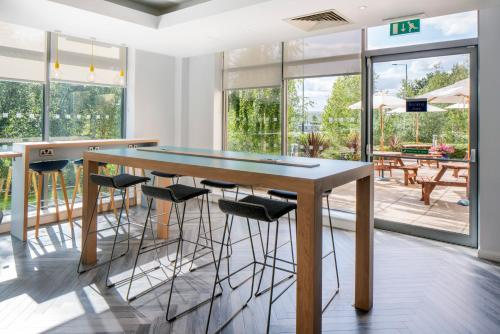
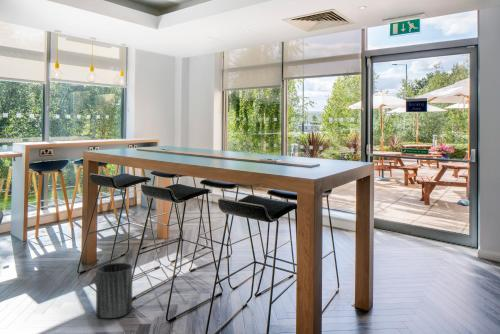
+ trash can [95,262,133,319]
